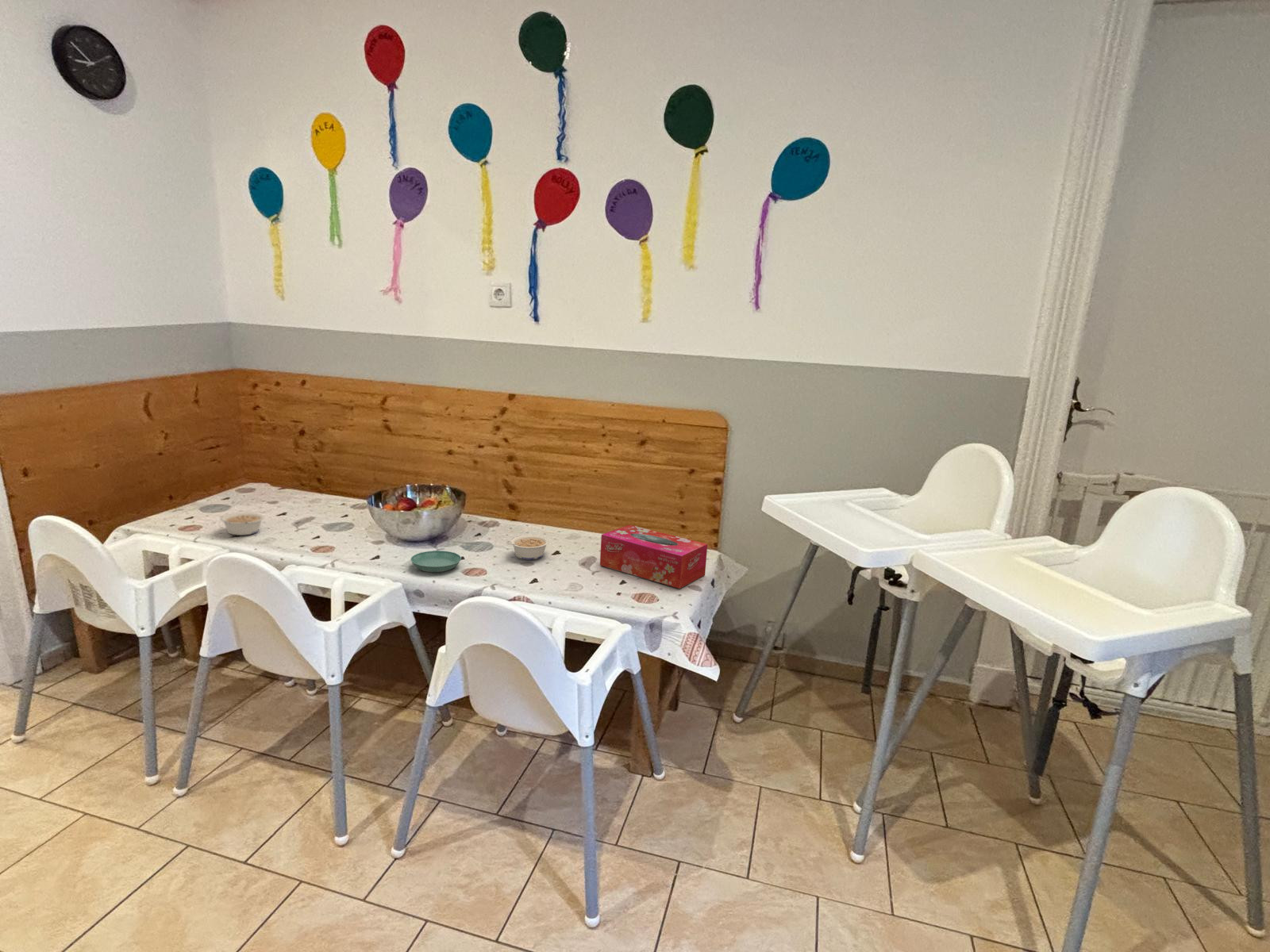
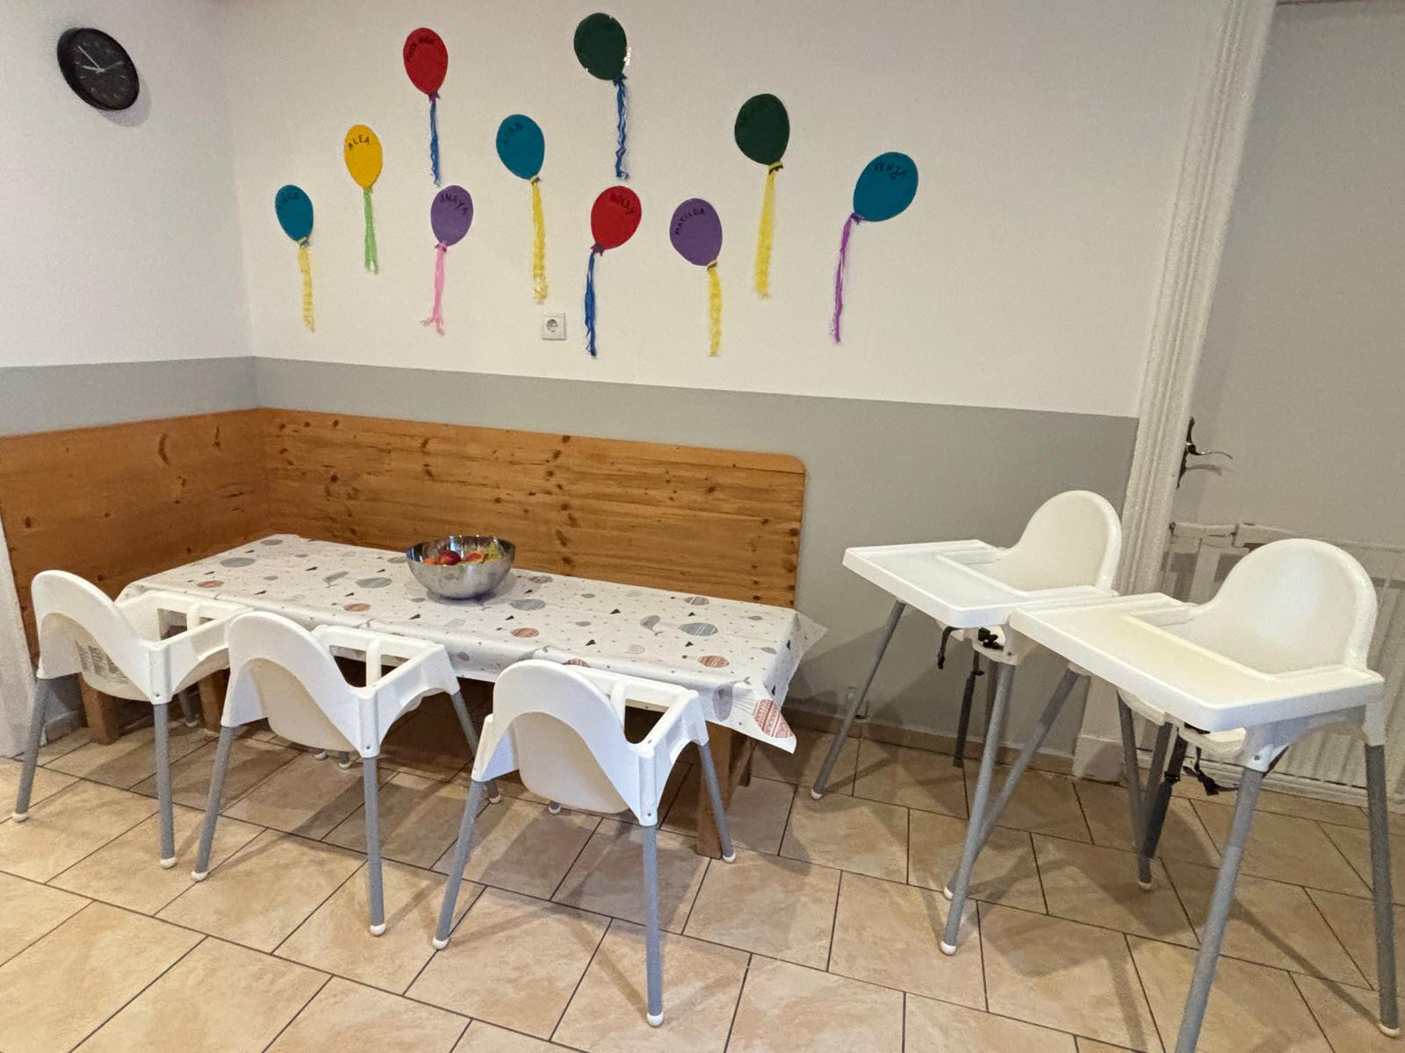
- legume [505,534,550,561]
- legume [219,512,266,536]
- tissue box [599,524,708,589]
- saucer [410,550,462,573]
